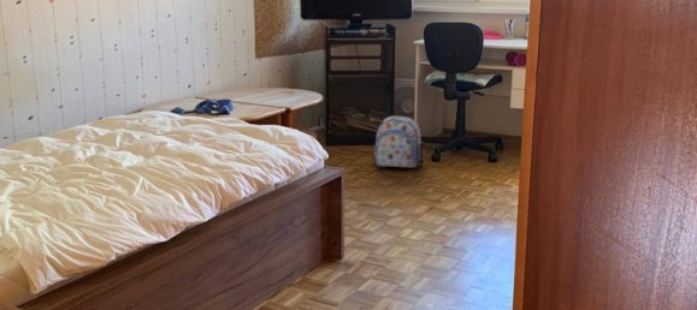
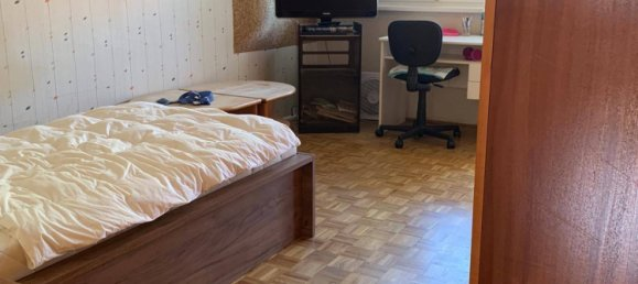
- backpack [371,114,425,169]
